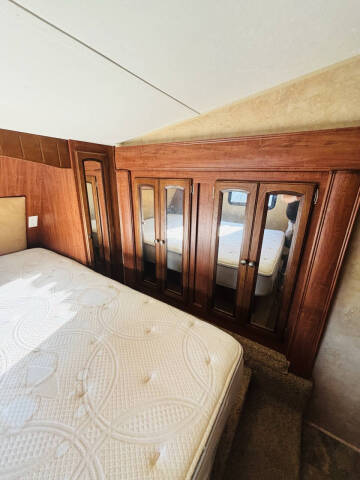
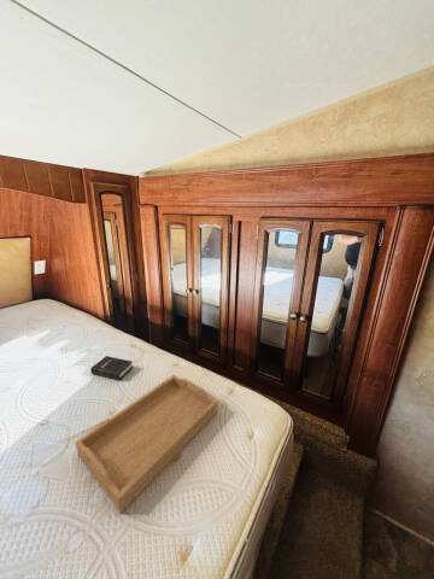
+ hardback book [89,355,134,381]
+ serving tray [74,374,219,515]
